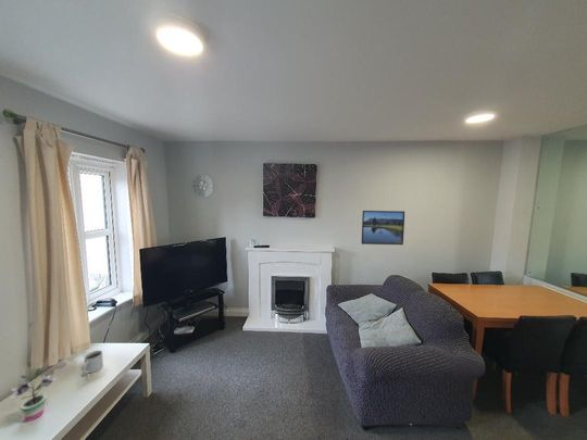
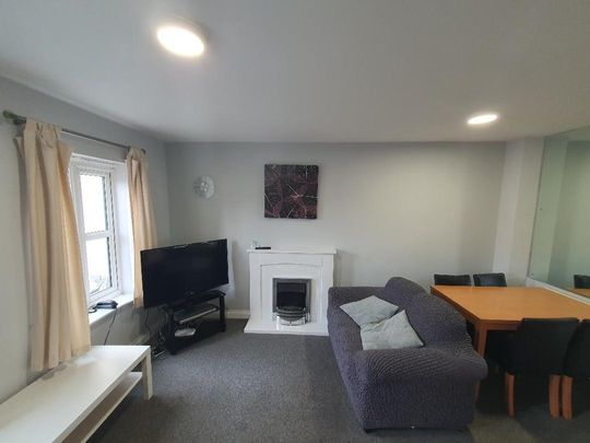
- potted plant [10,361,59,422]
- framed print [361,210,405,246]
- mug [82,350,104,375]
